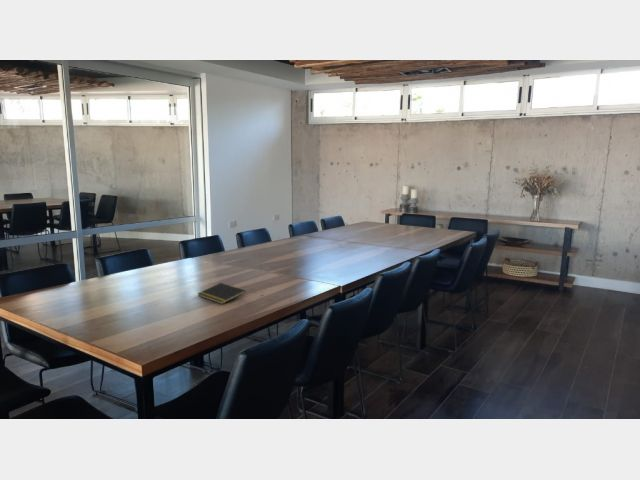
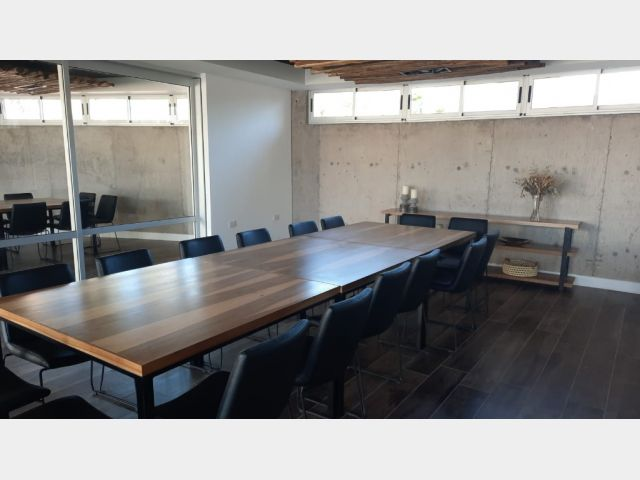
- notepad [196,282,247,305]
